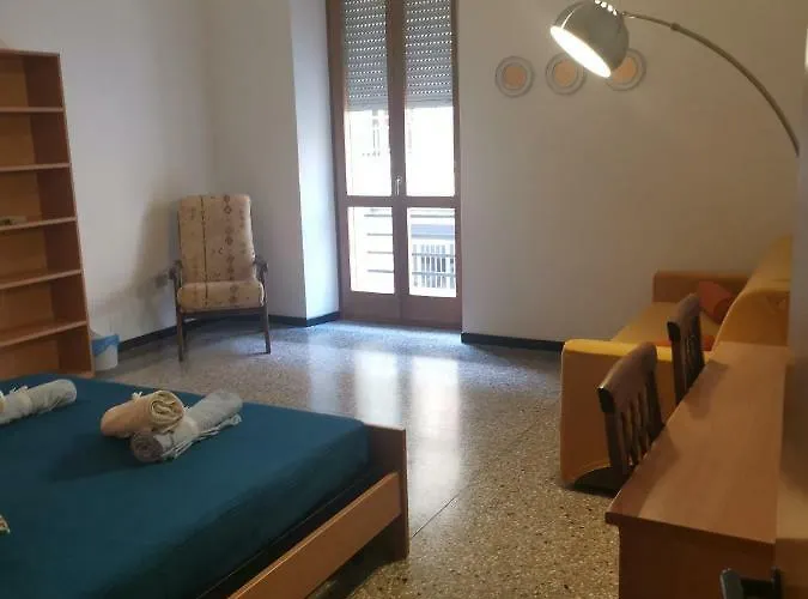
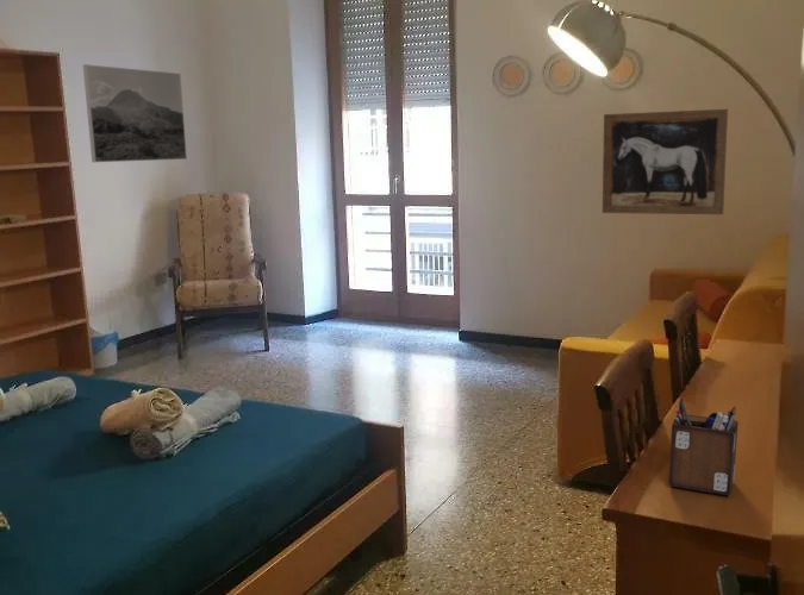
+ wall art [602,108,729,215]
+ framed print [82,63,188,163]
+ desk organizer [668,397,740,496]
